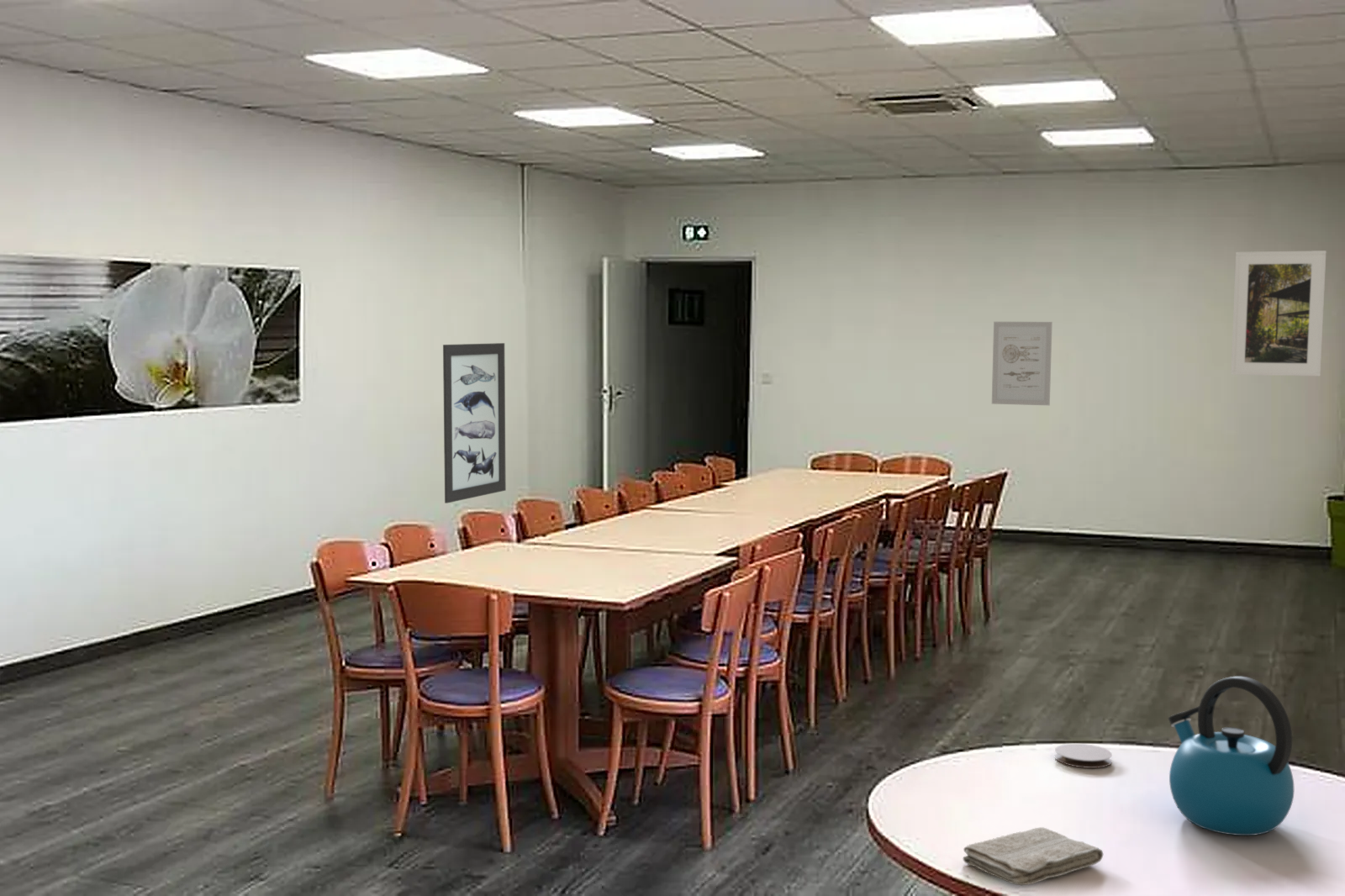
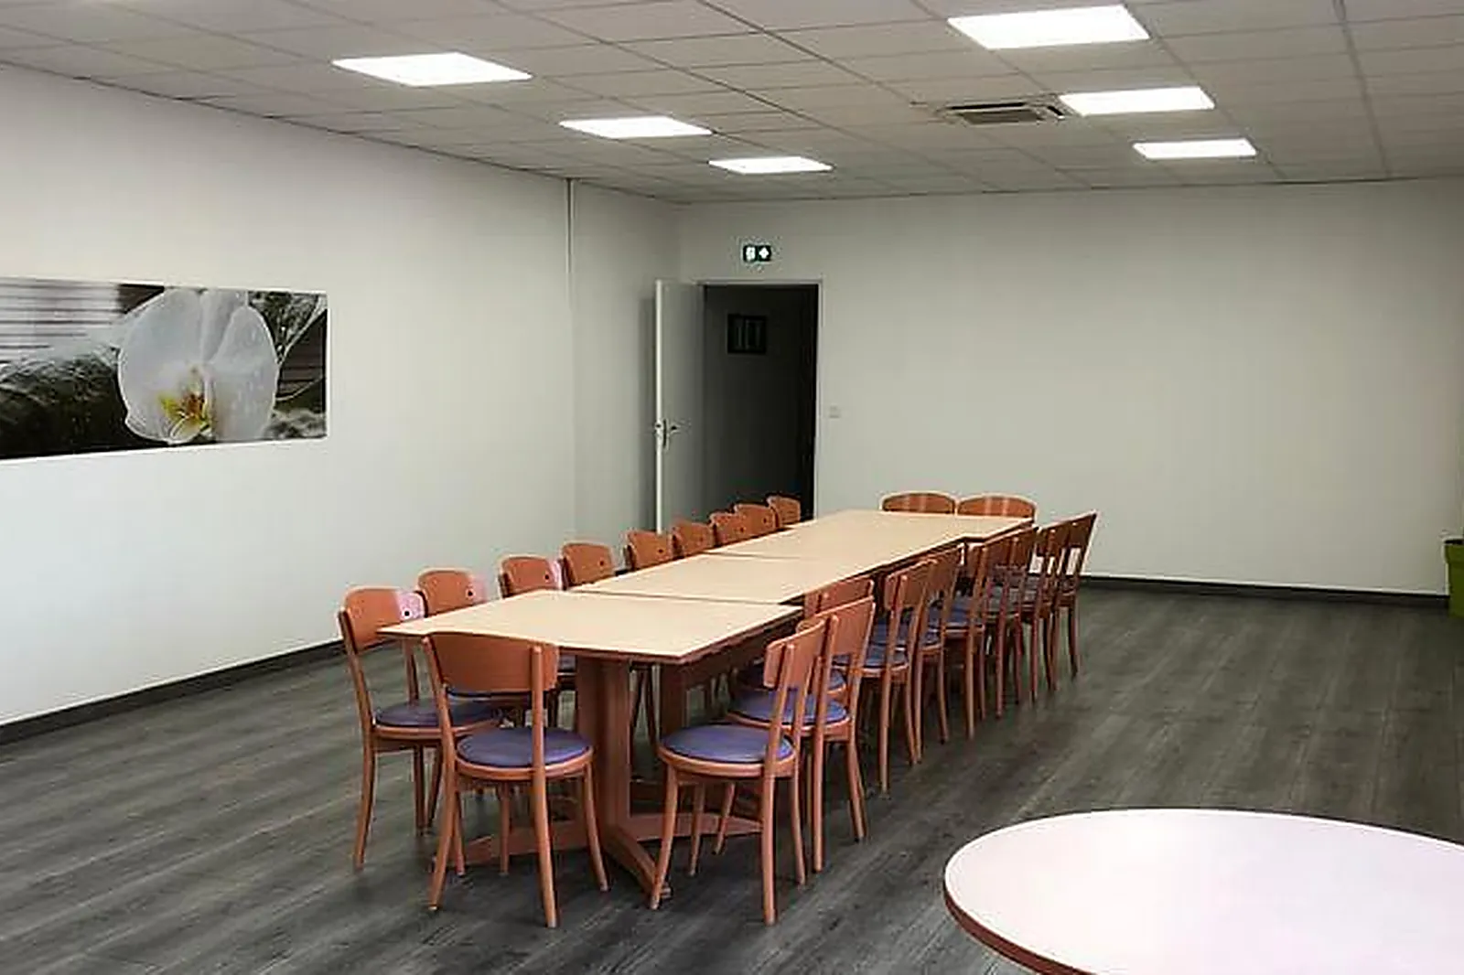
- washcloth [963,826,1104,886]
- kettle [1168,676,1295,836]
- wall art [442,342,507,504]
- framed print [1230,250,1327,377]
- wall art [991,321,1053,406]
- coaster [1054,743,1113,769]
